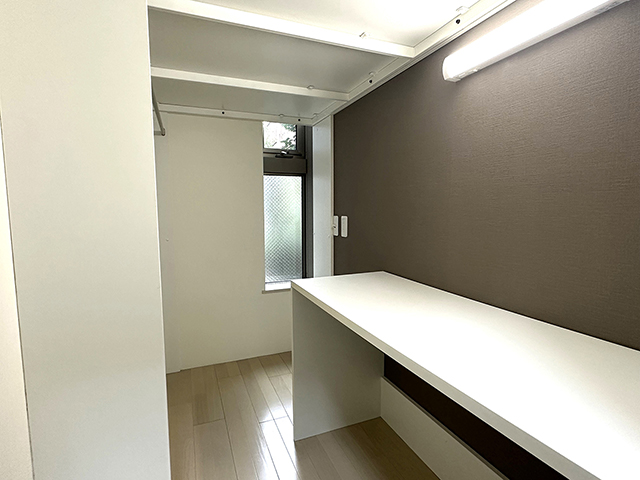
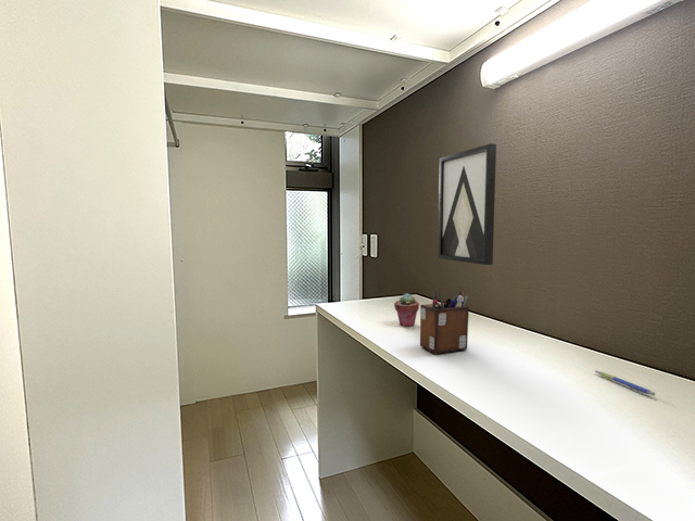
+ potted succulent [393,292,420,328]
+ wall art [437,142,497,266]
+ desk organizer [419,289,470,355]
+ pen [594,369,656,397]
